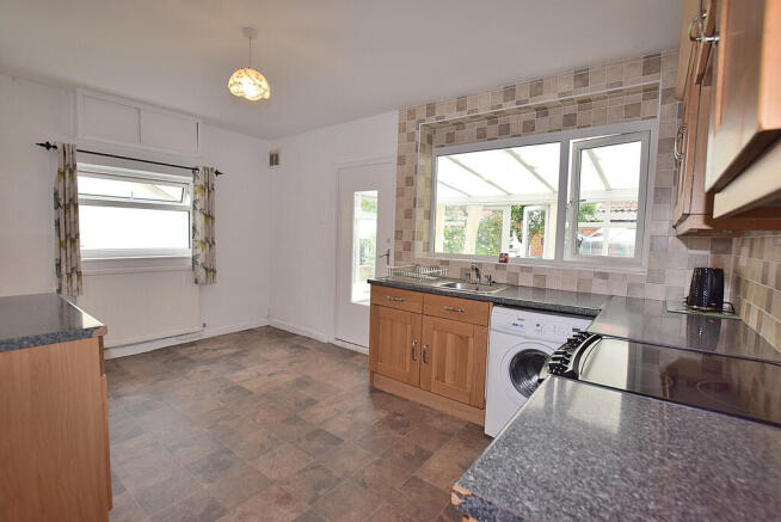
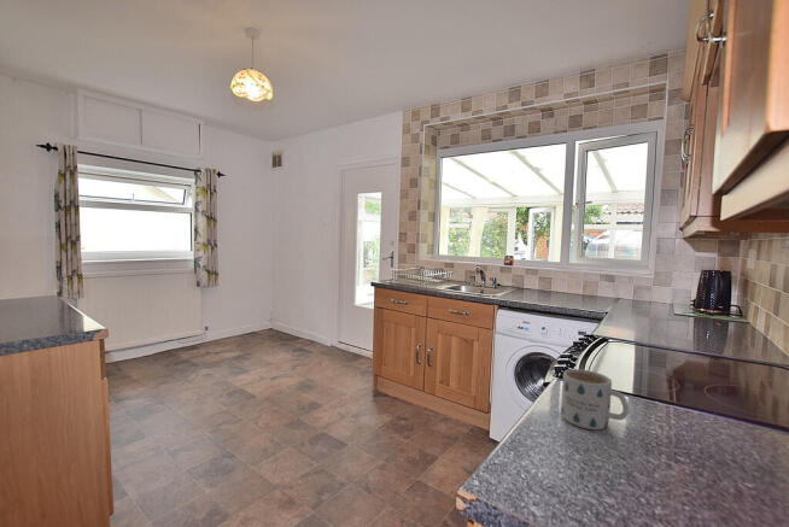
+ mug [560,368,630,431]
